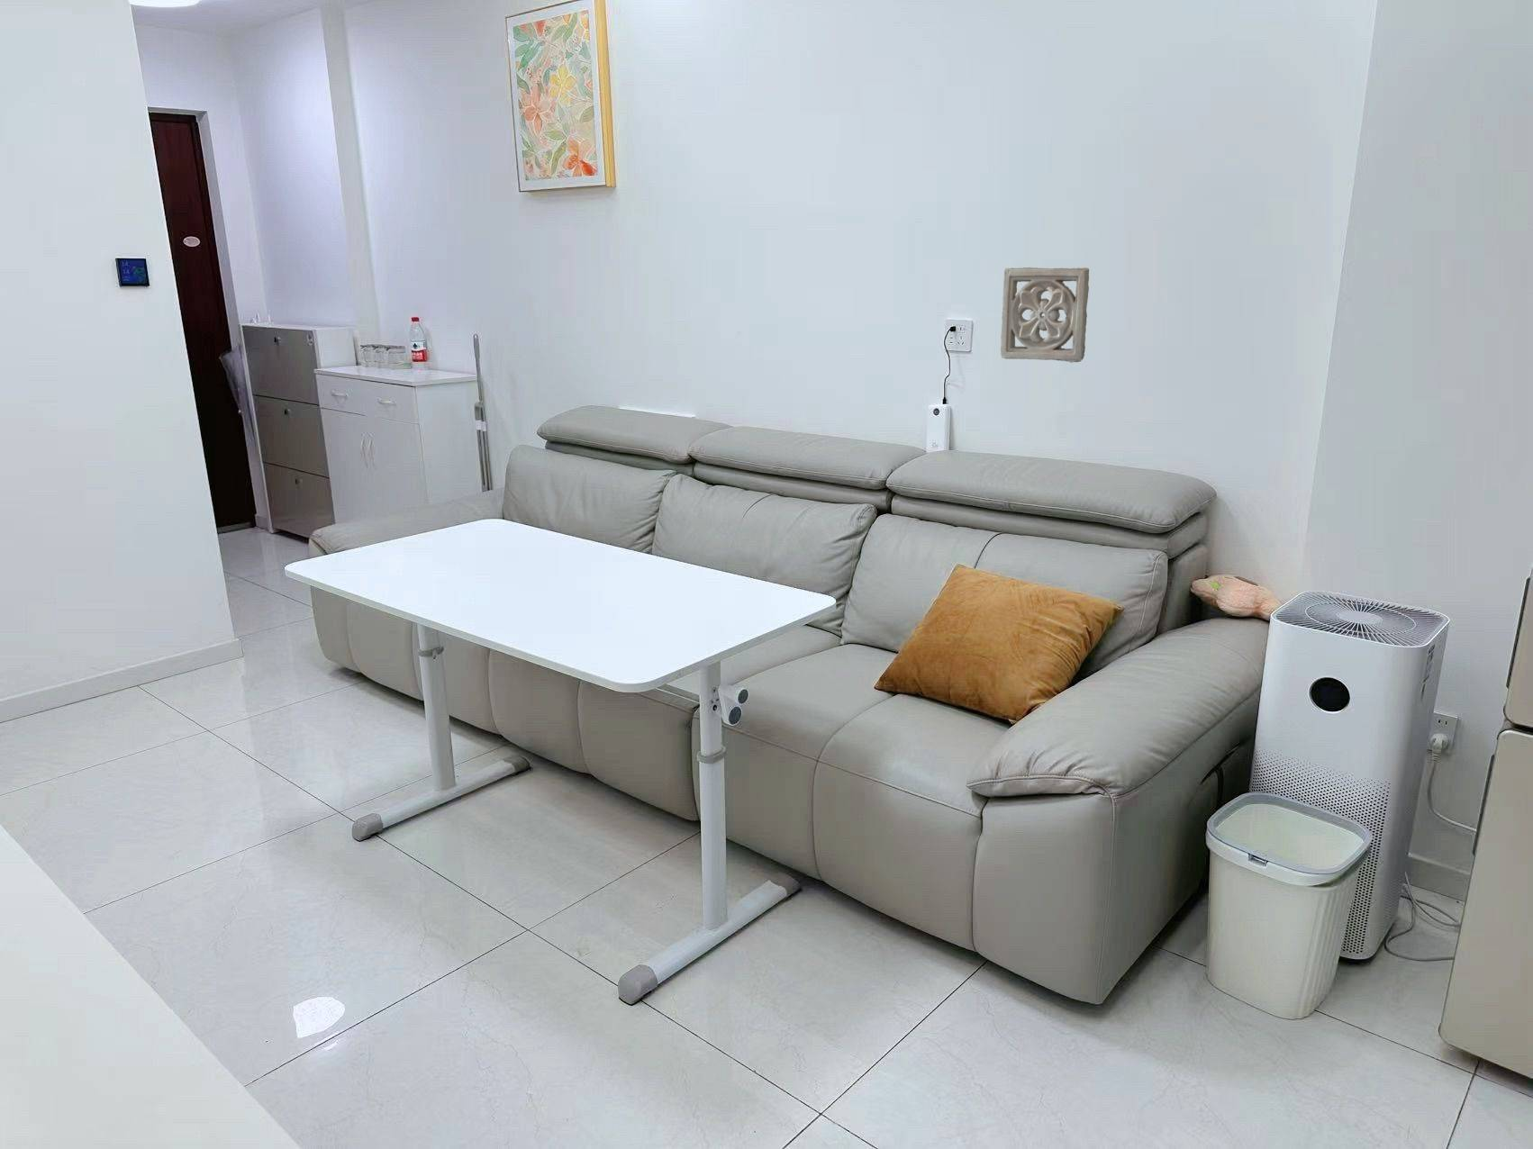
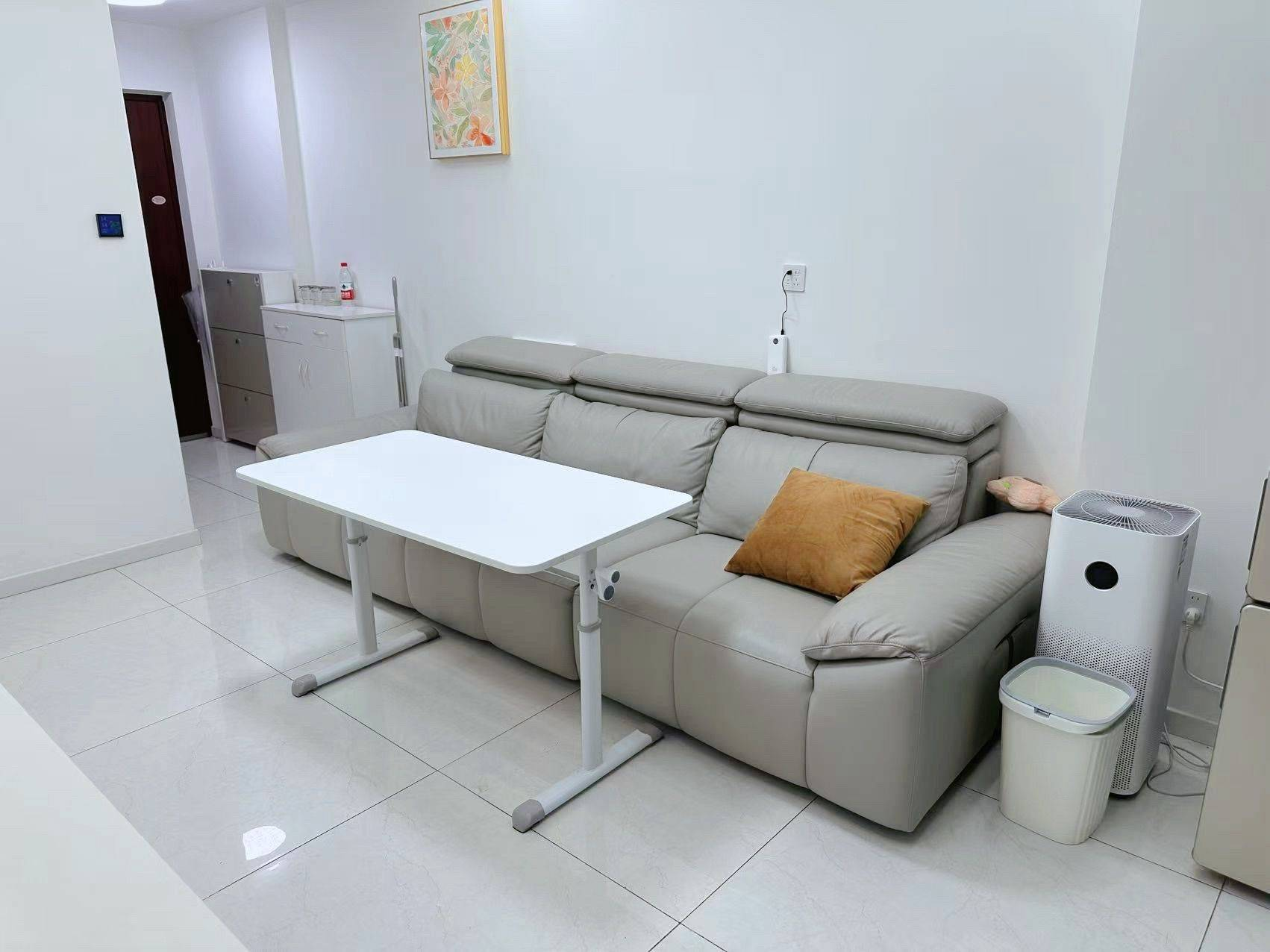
- wall ornament [999,267,1090,363]
